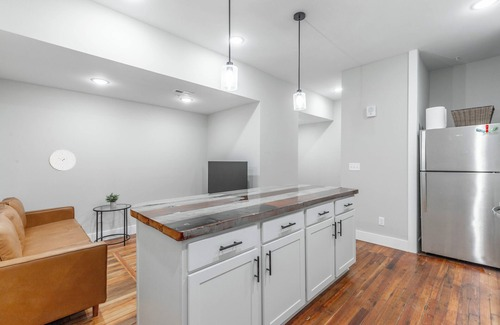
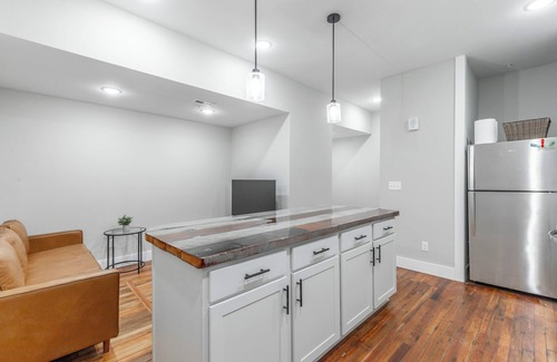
- wall clock [48,149,77,172]
